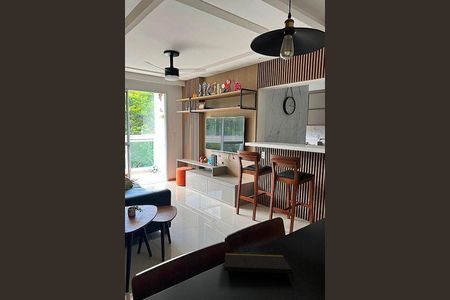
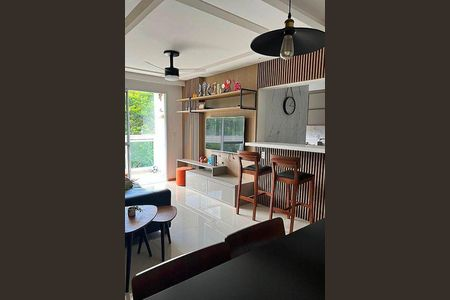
- notepad [223,252,294,282]
